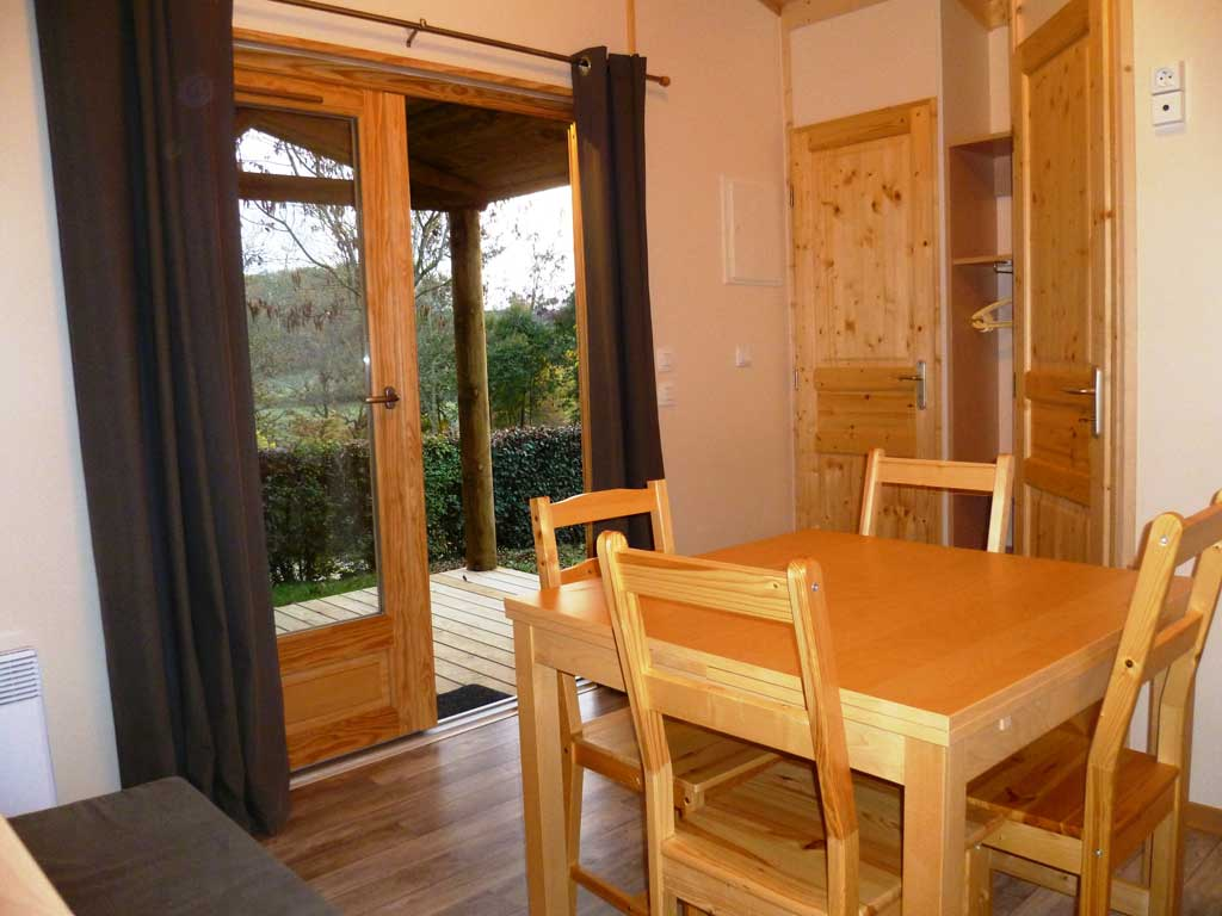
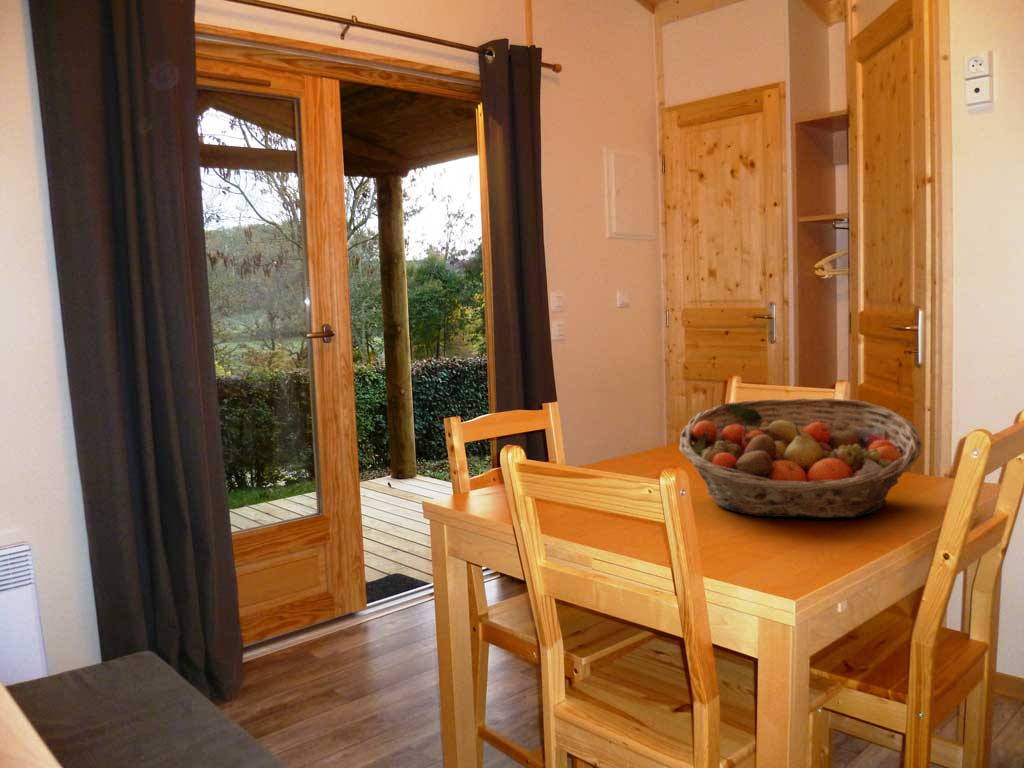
+ fruit basket [678,397,923,519]
